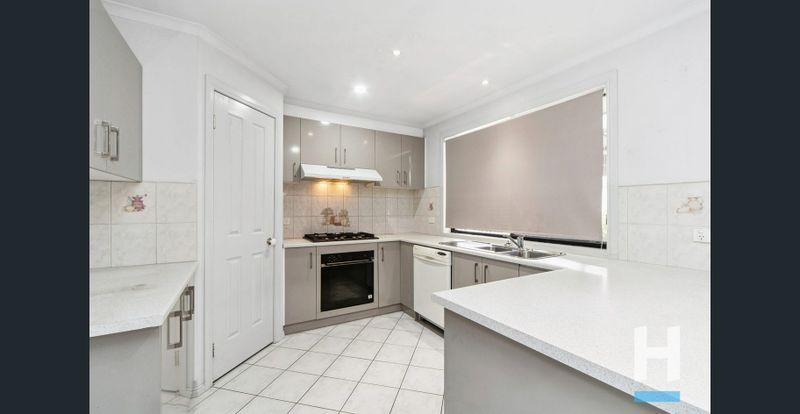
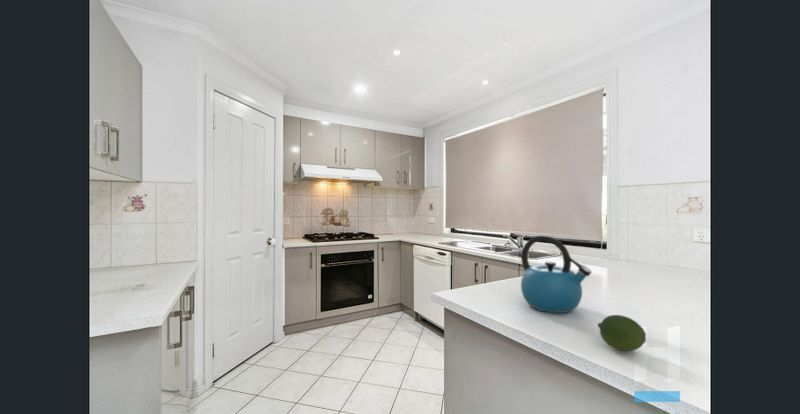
+ fruit [597,314,647,352]
+ kettle [520,235,593,314]
